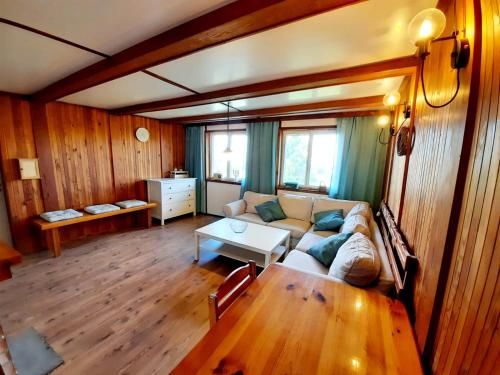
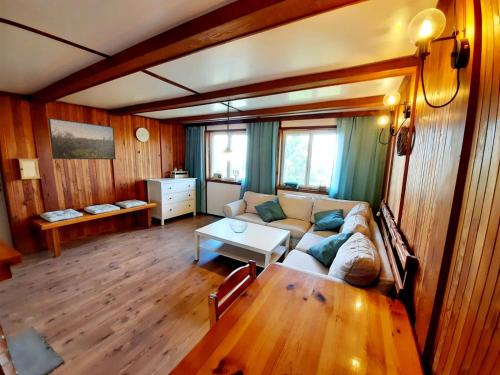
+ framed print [47,117,117,160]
